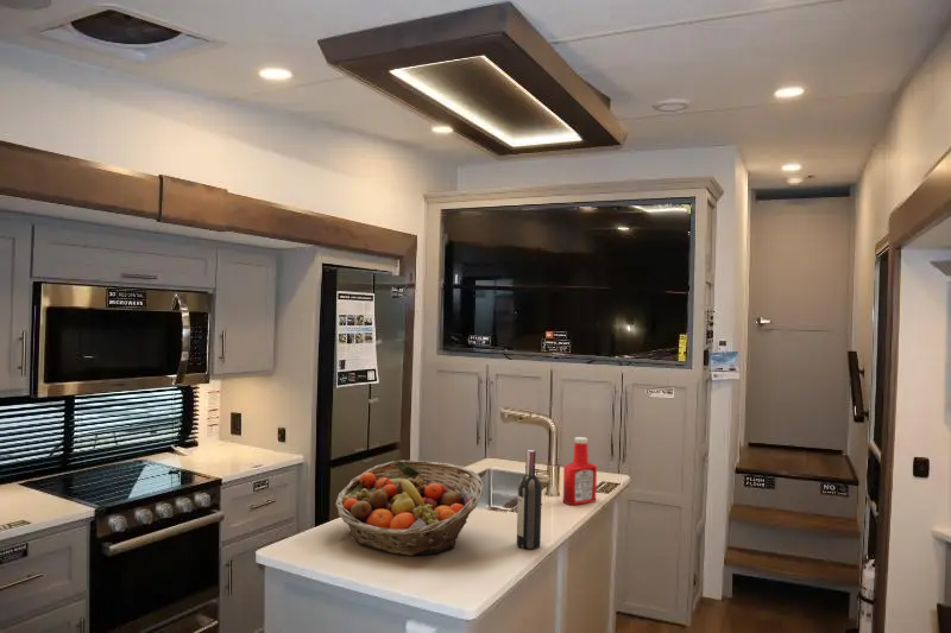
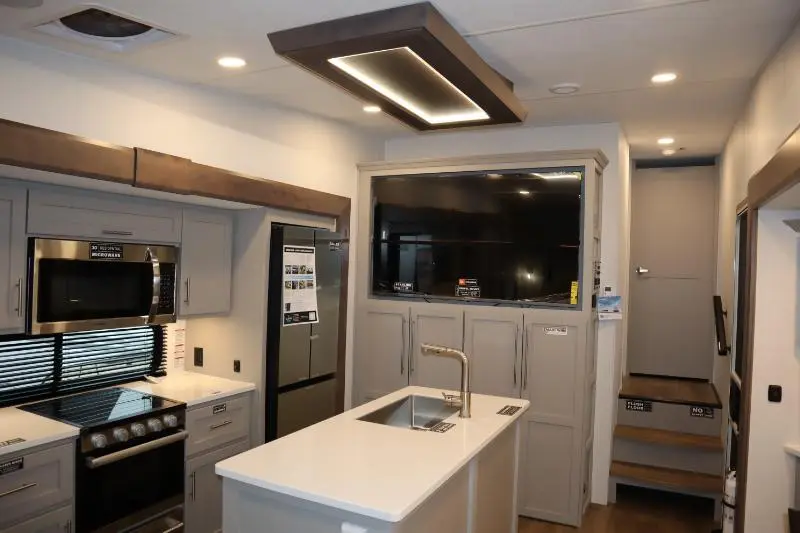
- wine bottle [516,449,543,550]
- fruit basket [334,460,485,557]
- soap bottle [562,436,598,506]
